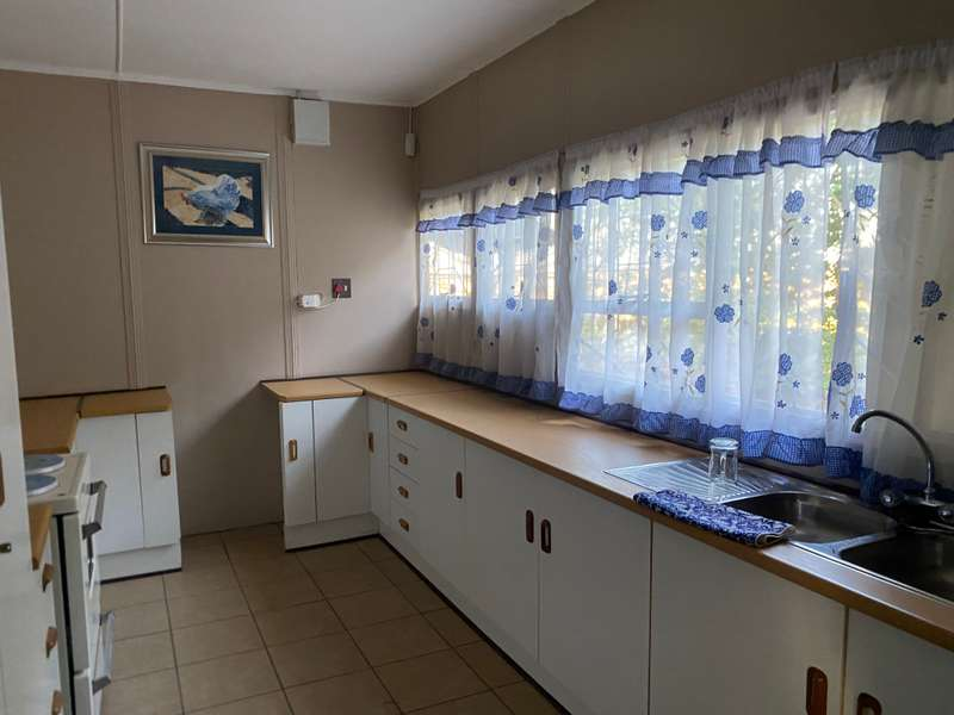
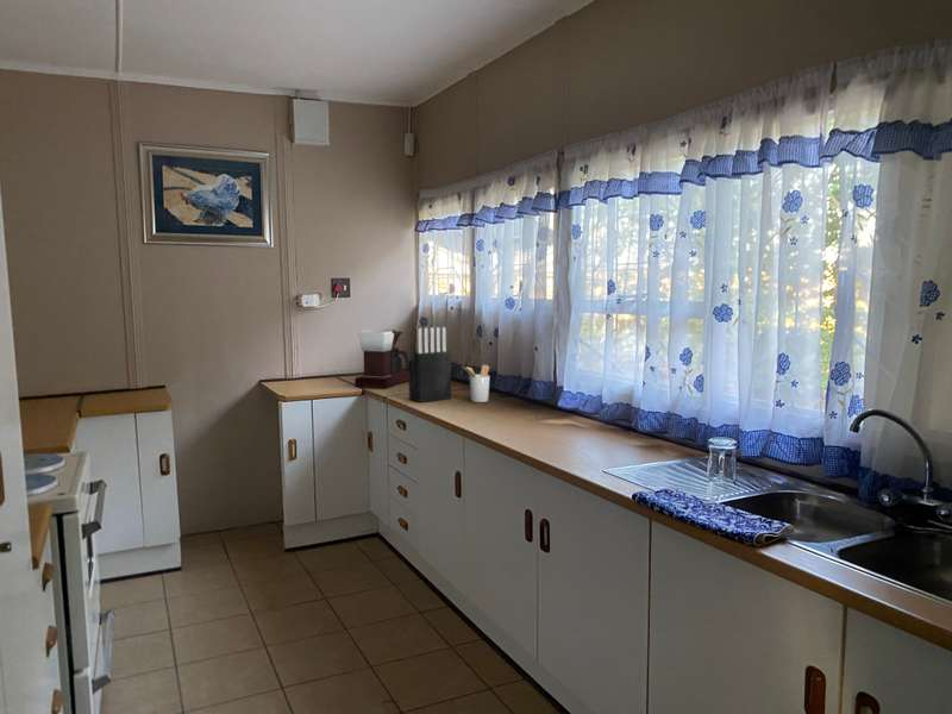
+ utensil holder [462,363,491,403]
+ knife block [408,326,452,403]
+ coffee maker [353,328,409,389]
